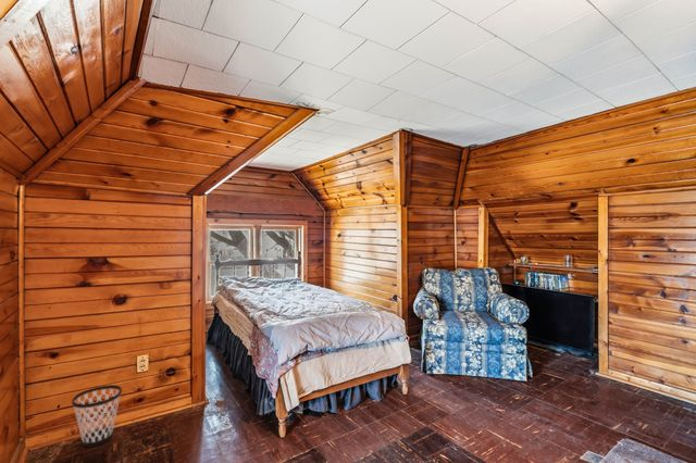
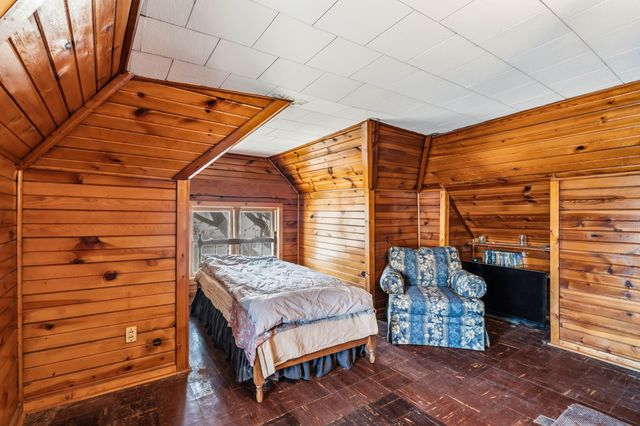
- wastebasket [71,384,123,448]
